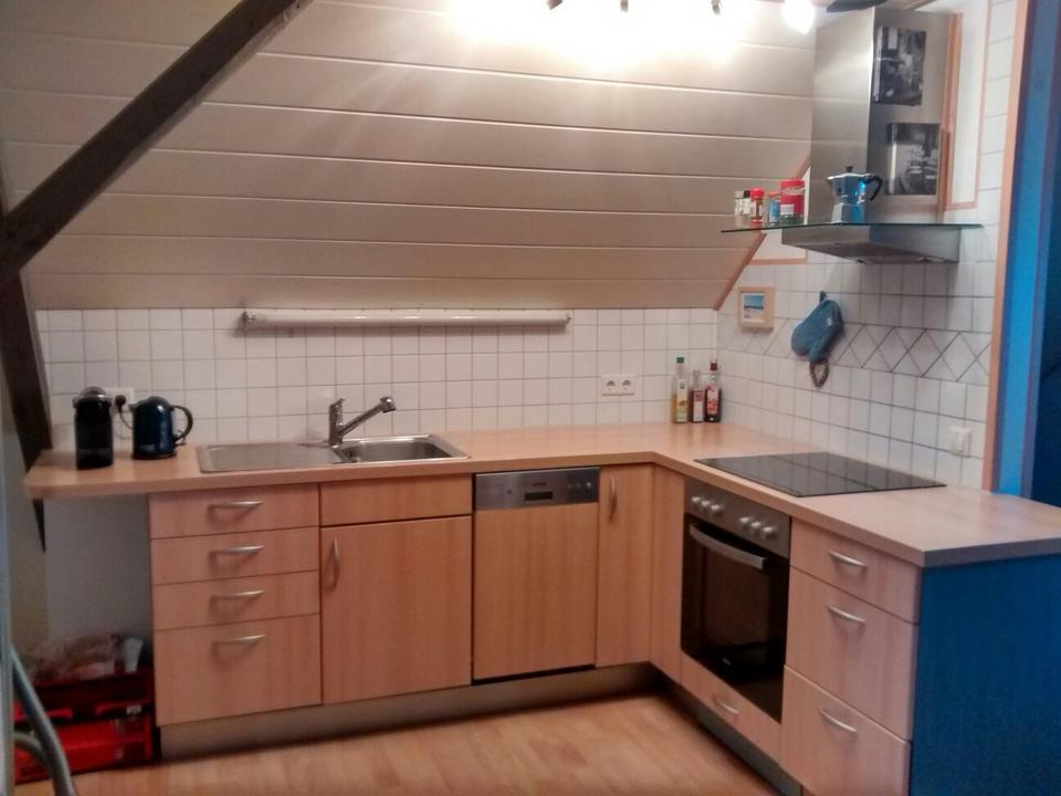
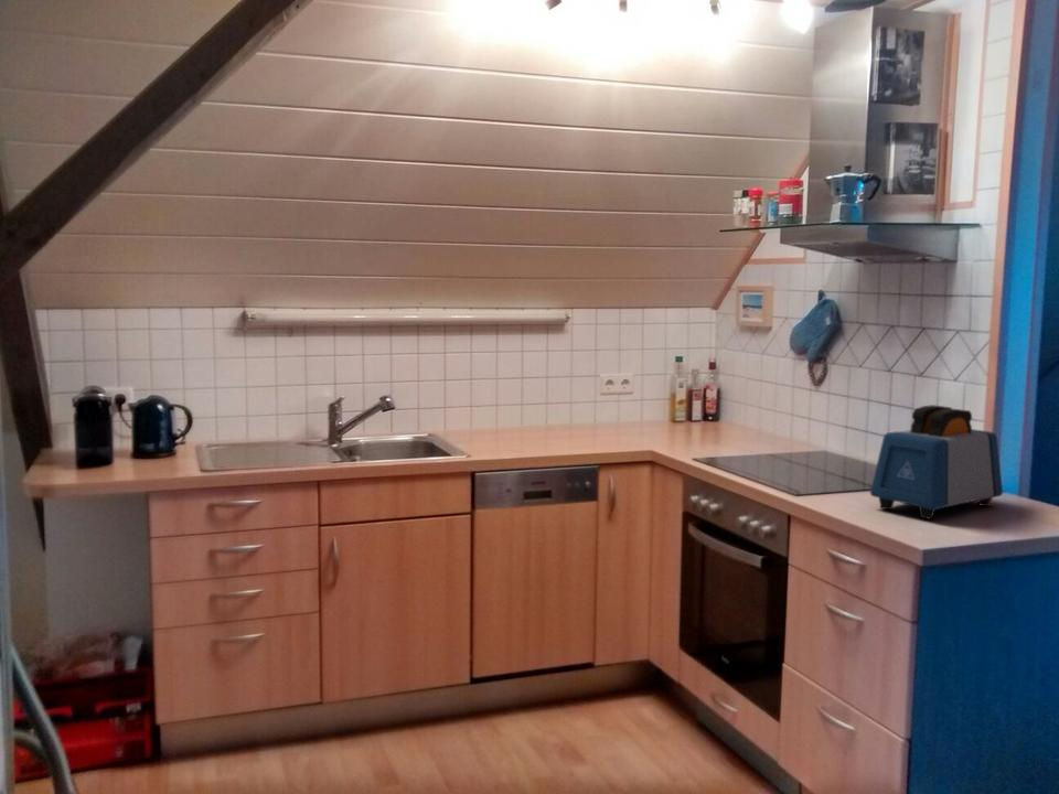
+ toaster [869,404,1004,521]
